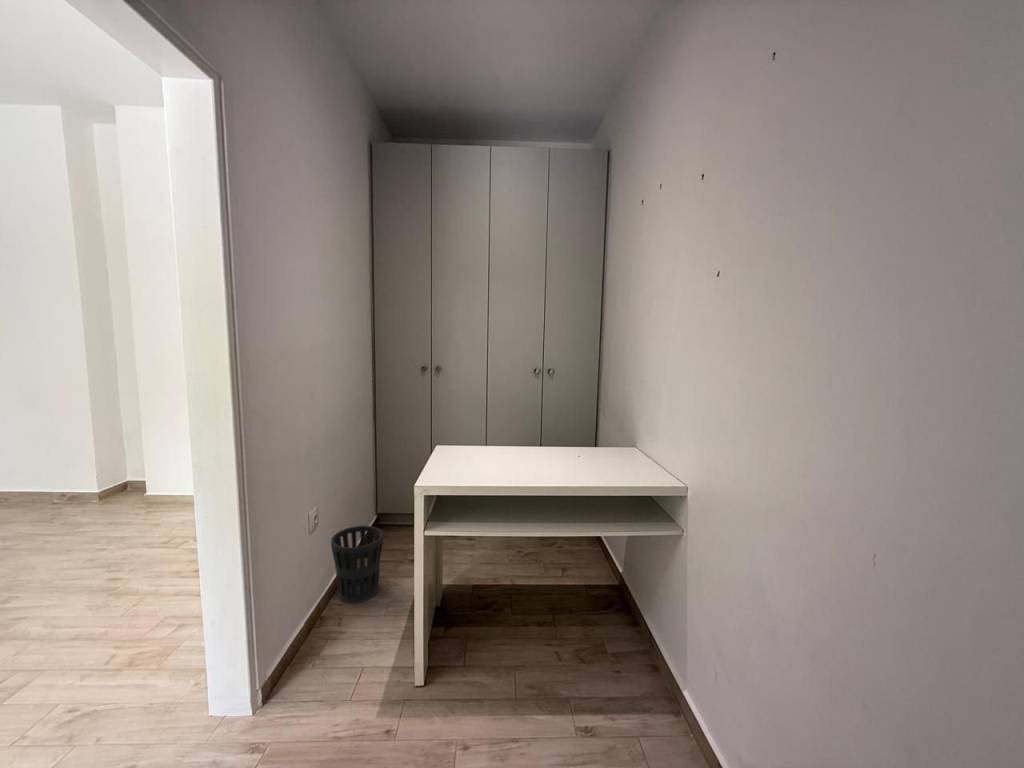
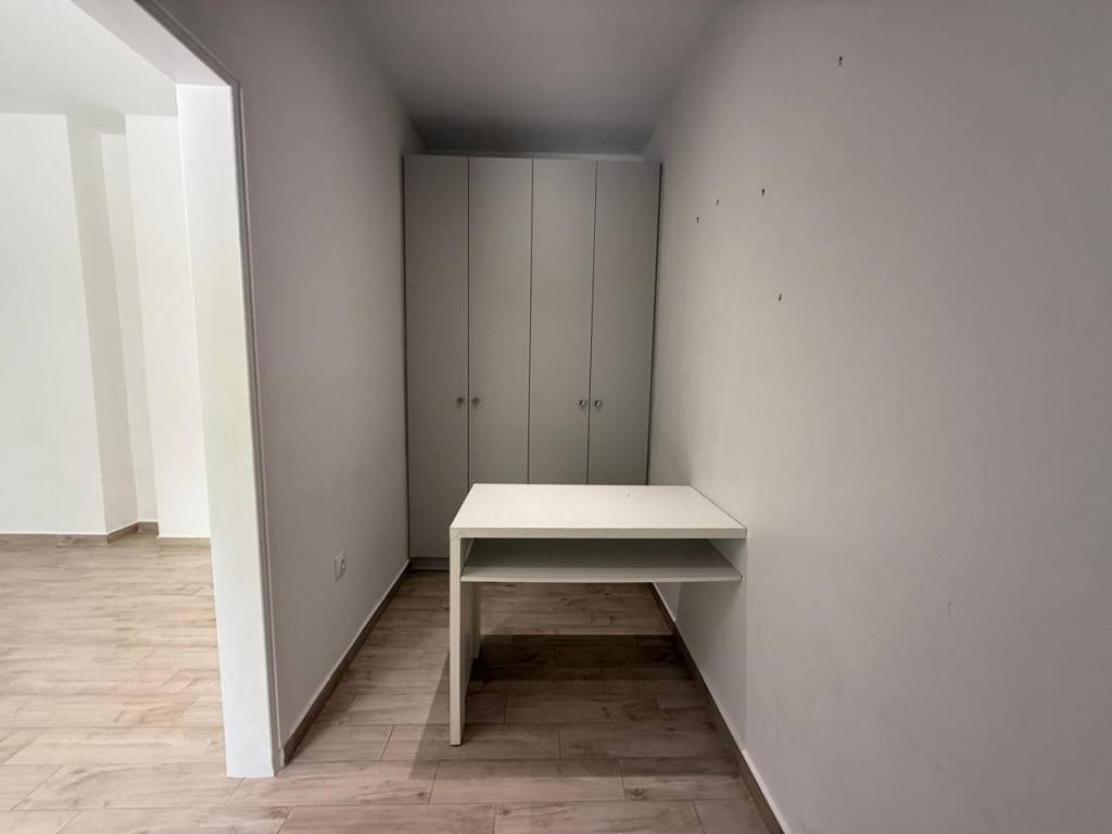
- wastebasket [330,525,384,604]
